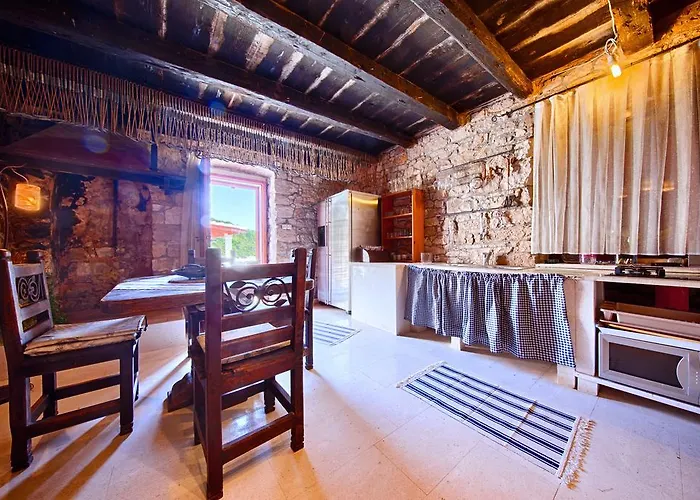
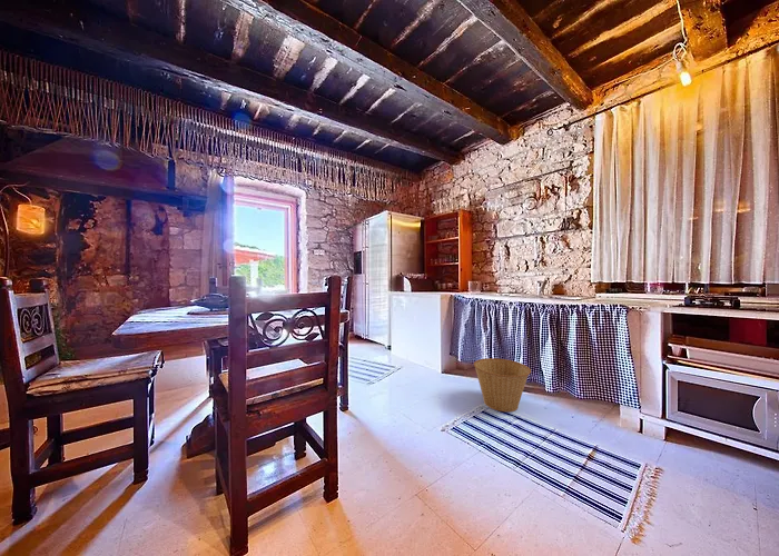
+ basket [473,357,532,413]
